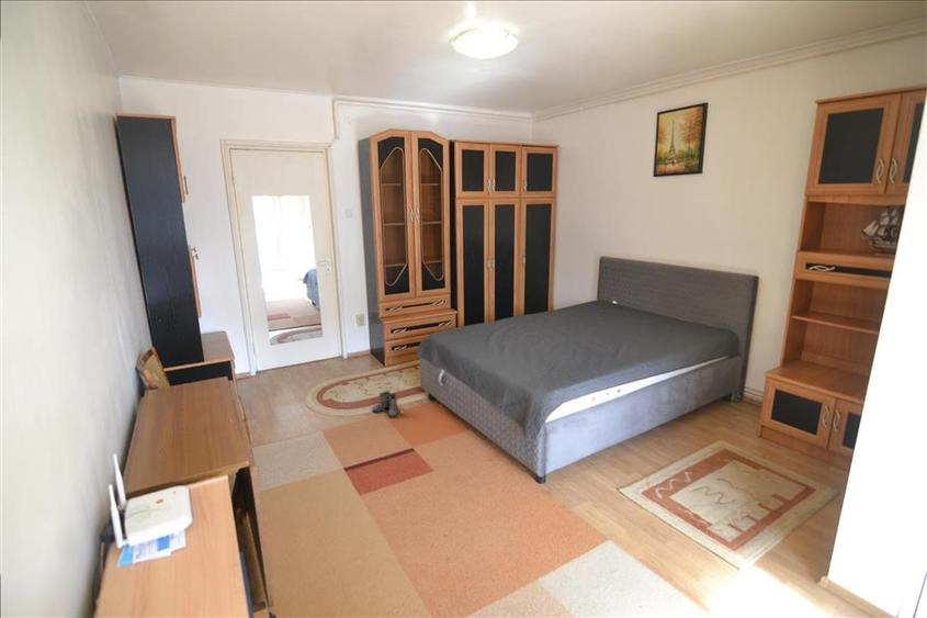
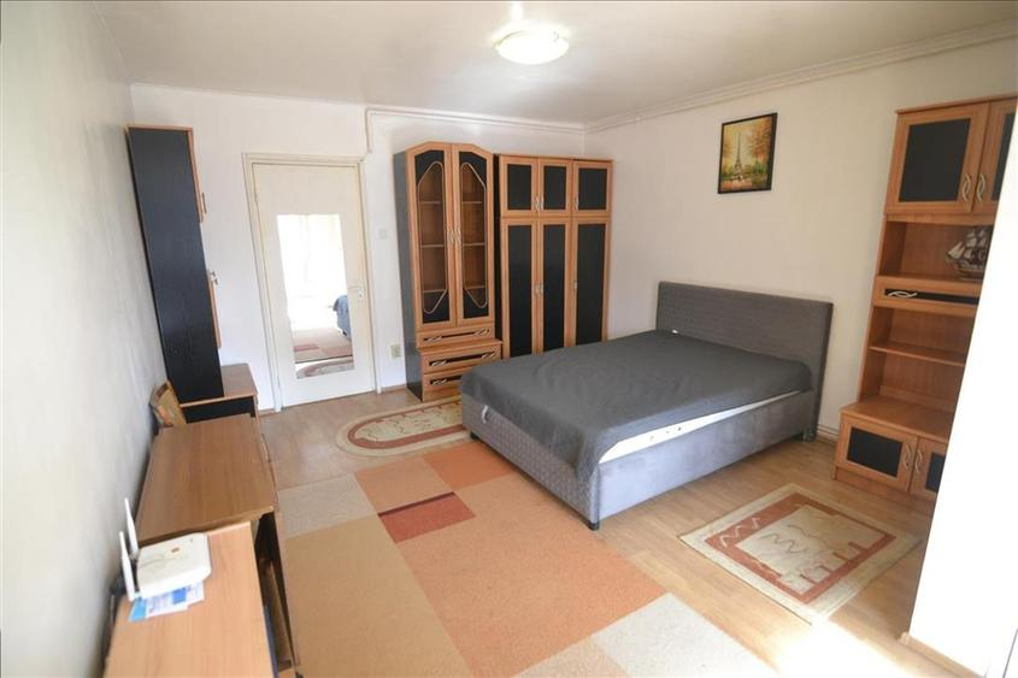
- boots [371,390,399,418]
